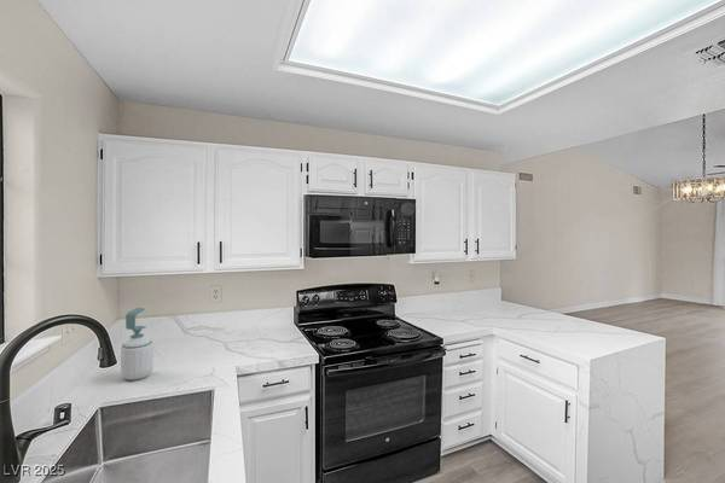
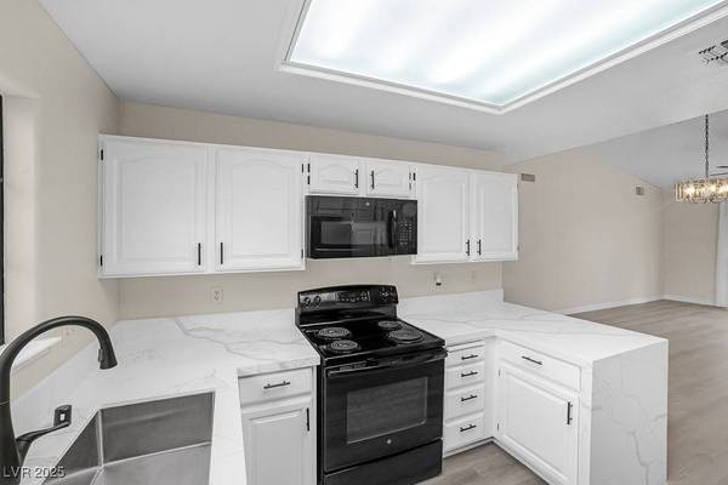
- soap bottle [120,307,155,382]
